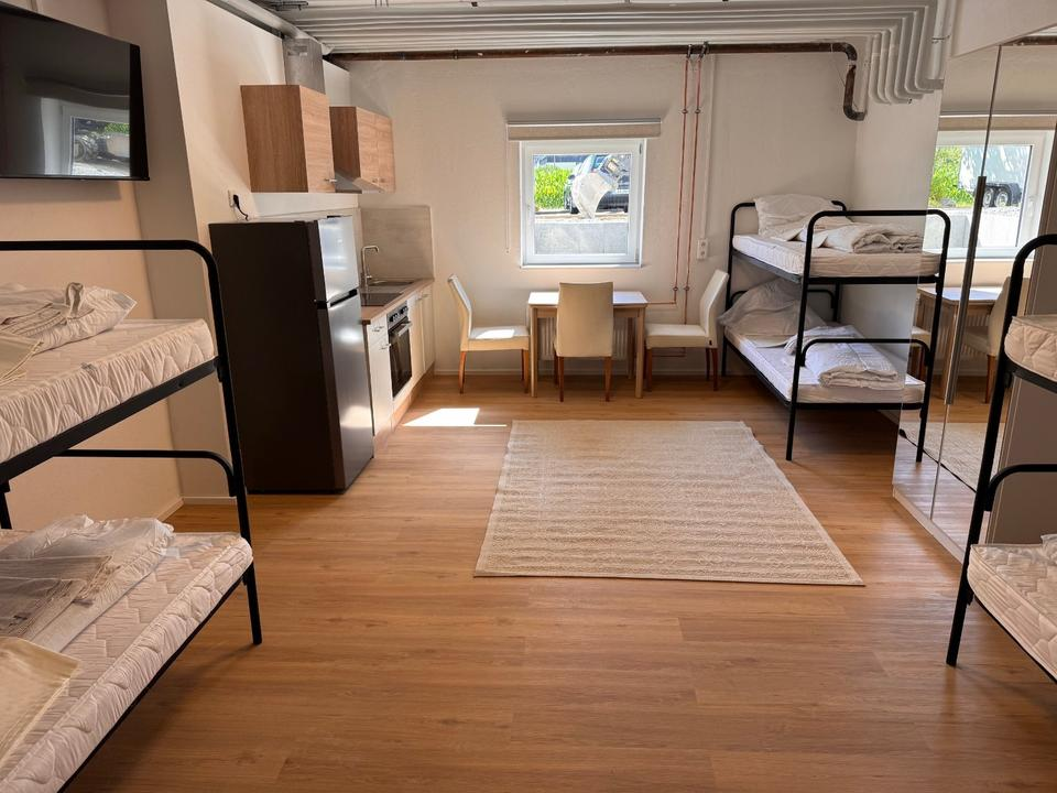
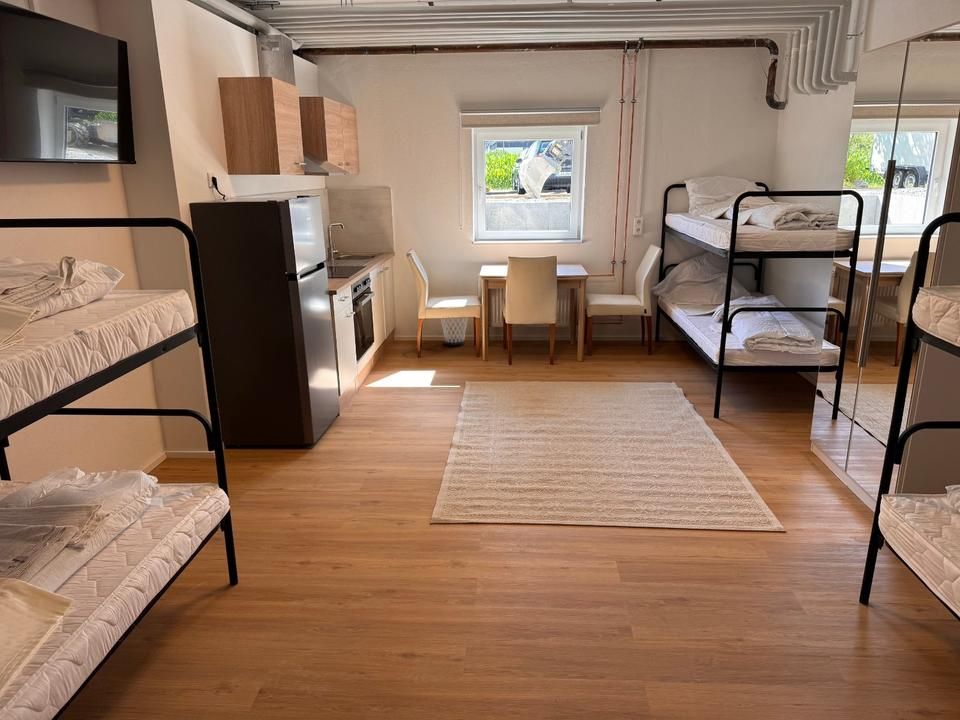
+ wastebasket [440,317,469,347]
